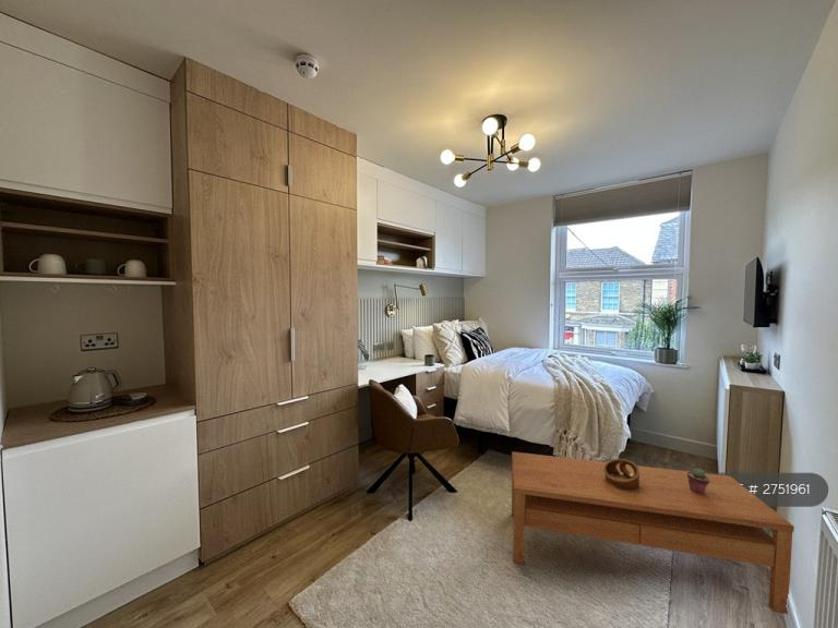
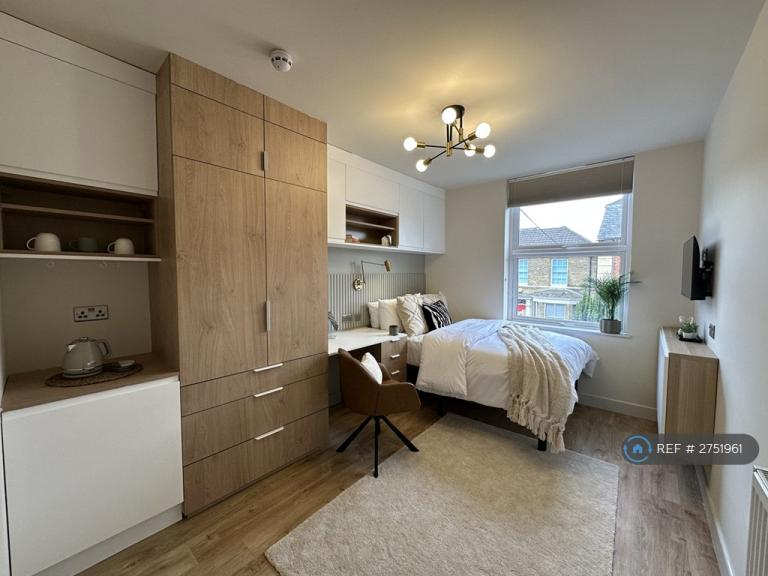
- potted succulent [687,468,709,494]
- coffee table [511,450,795,615]
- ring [603,458,641,491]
